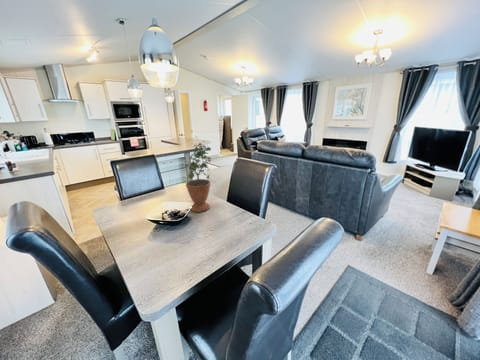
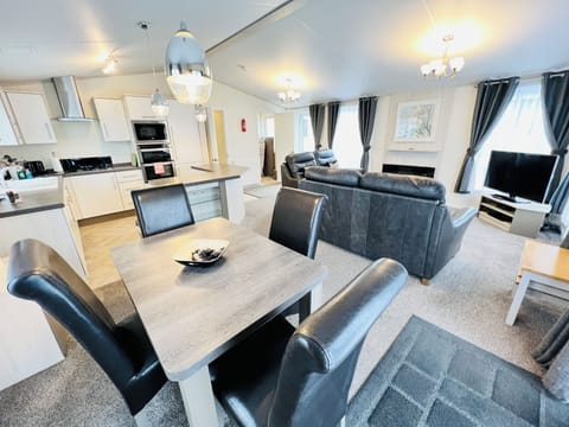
- potted plant [184,140,212,213]
